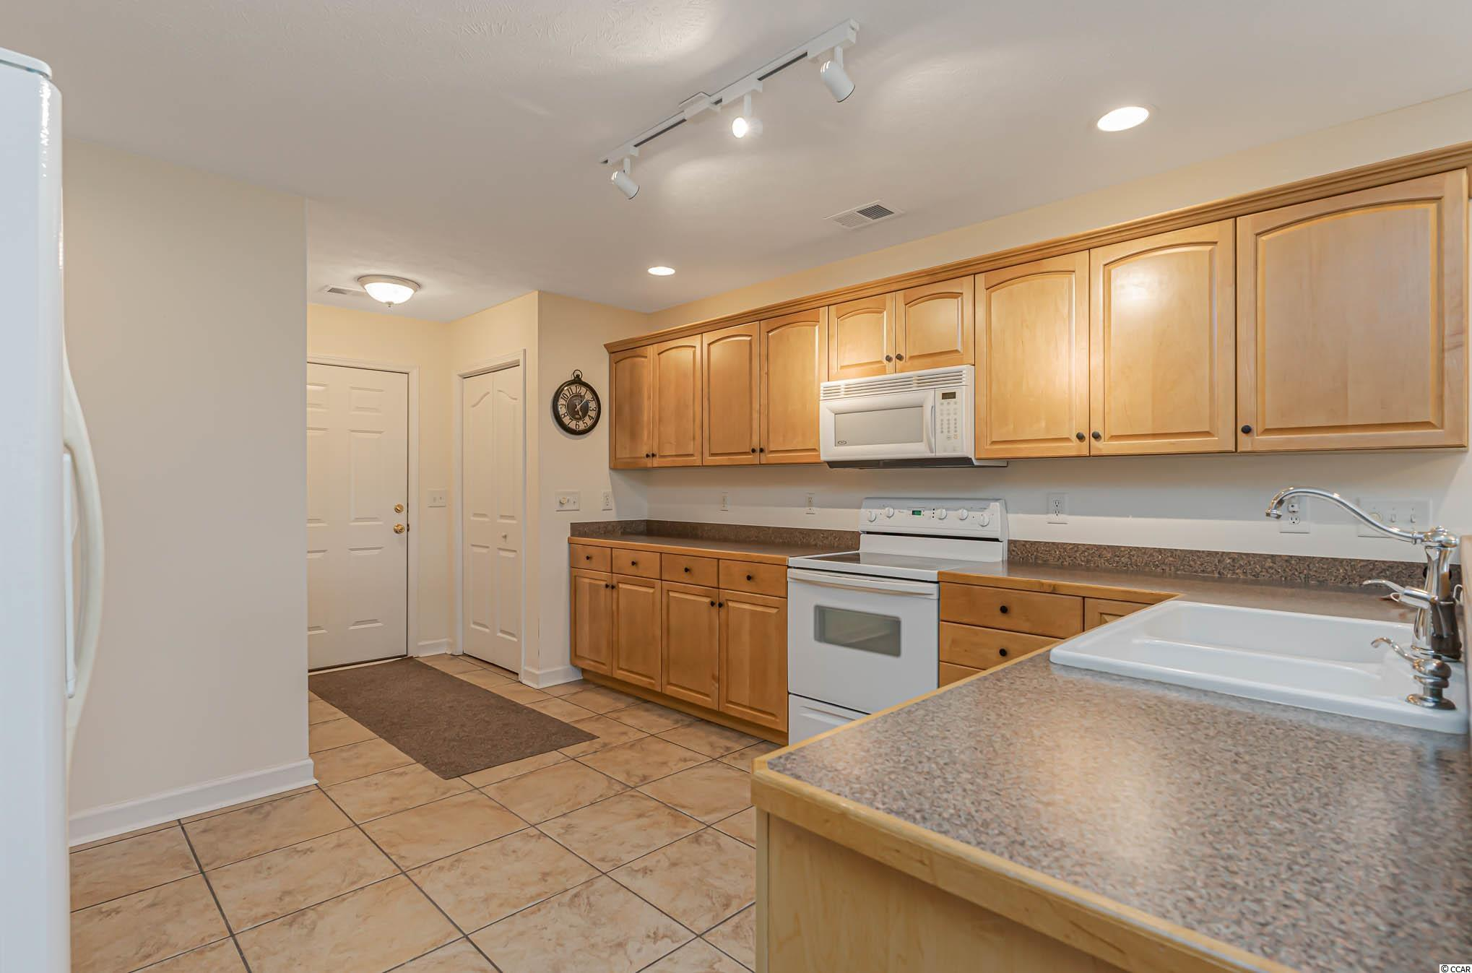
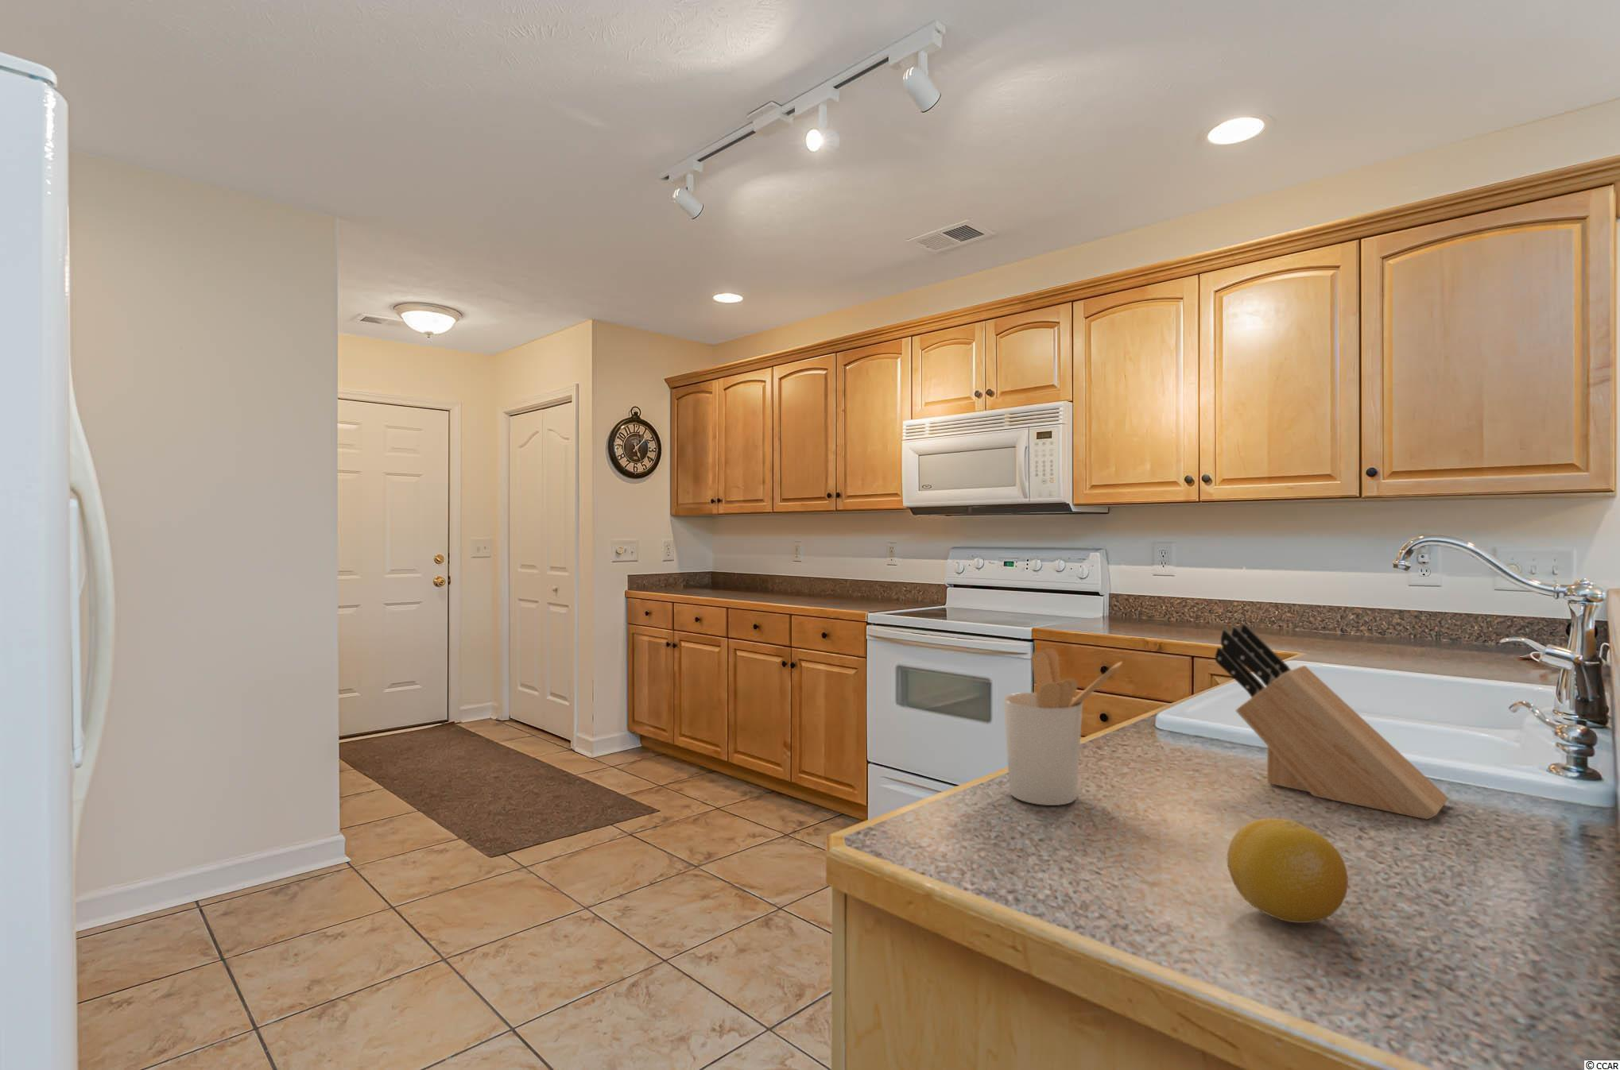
+ knife block [1214,623,1449,819]
+ utensil holder [1004,647,1123,806]
+ fruit [1227,817,1349,924]
